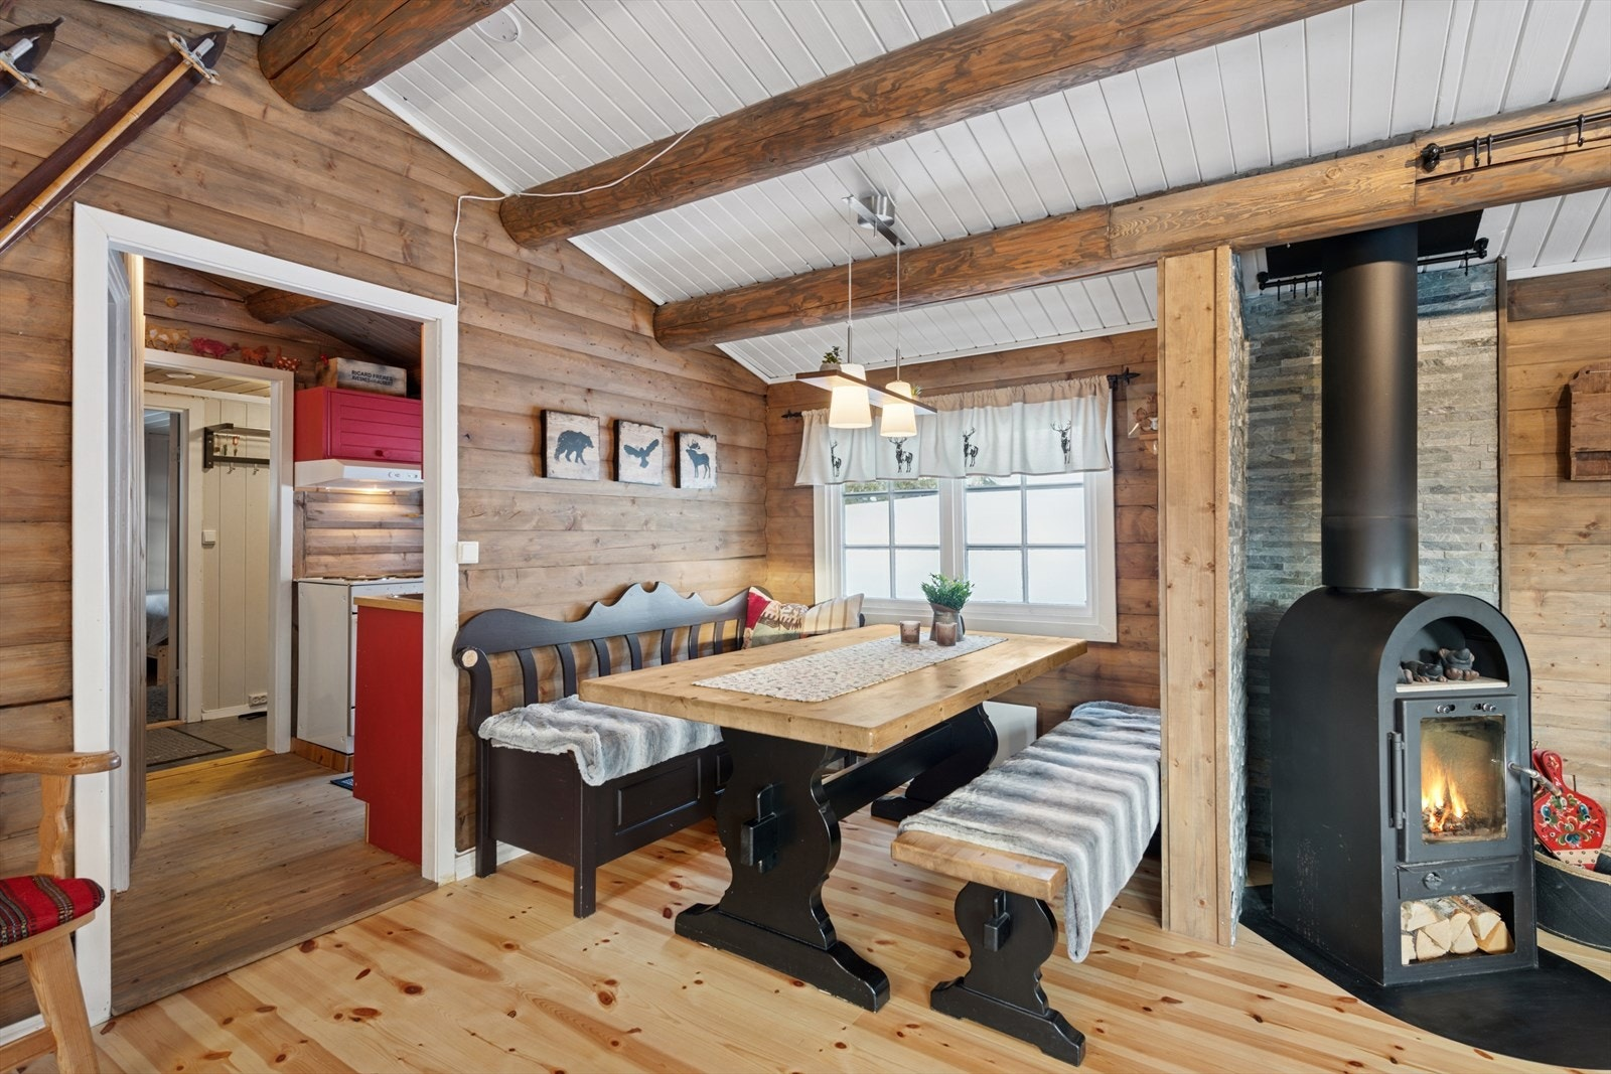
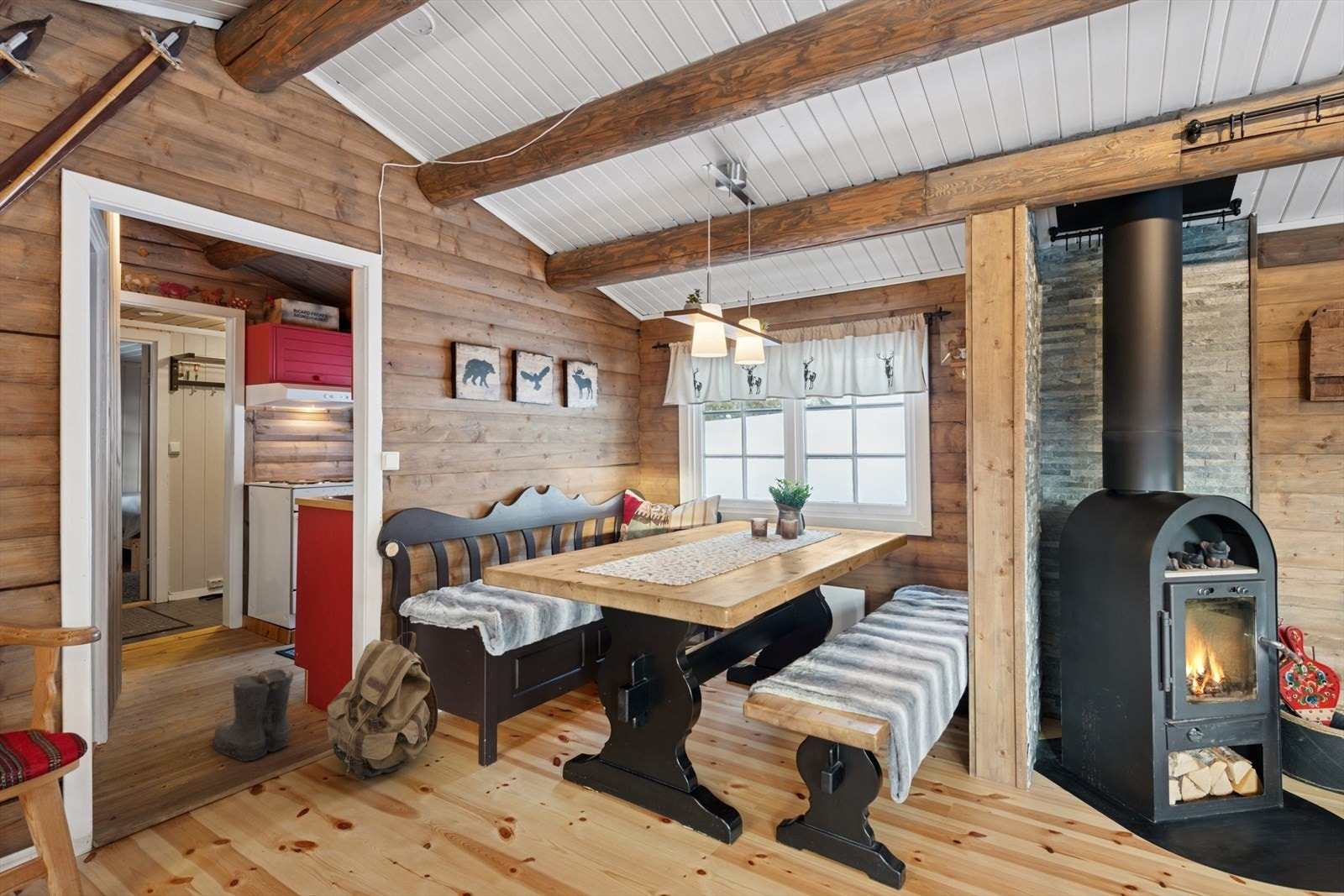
+ boots [207,668,294,762]
+ backpack [326,631,438,780]
